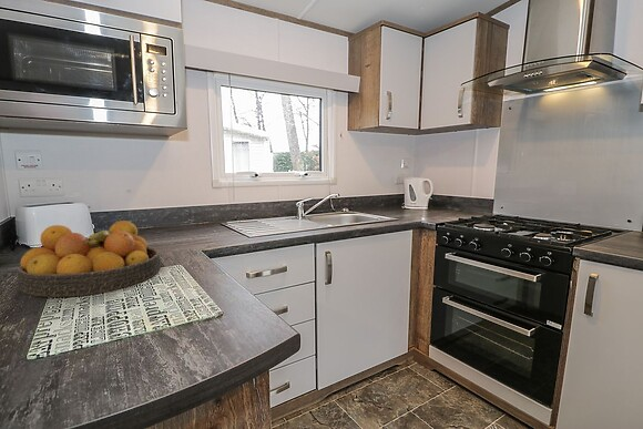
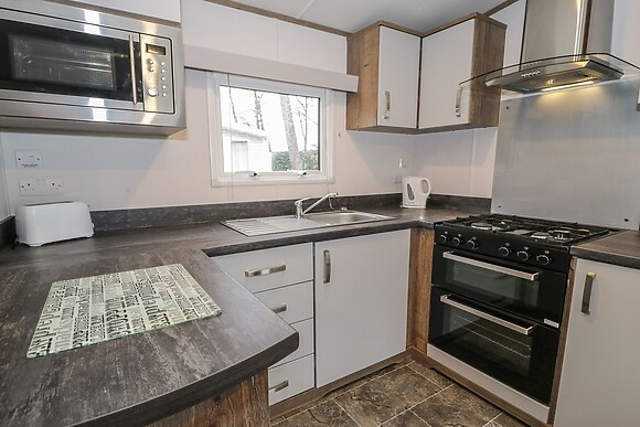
- fruit bowl [16,219,162,298]
